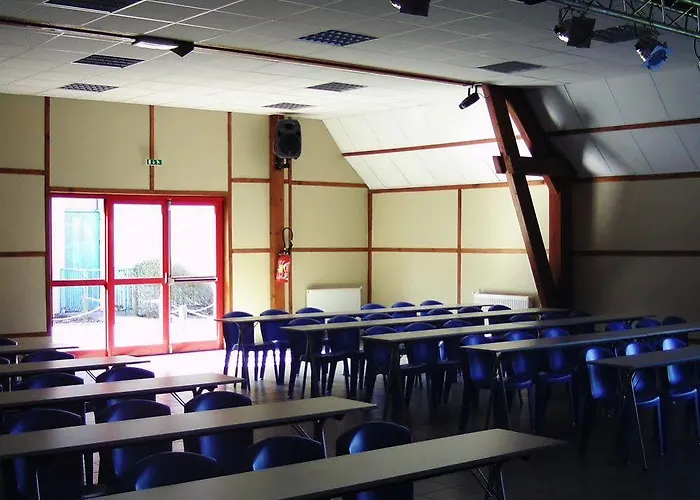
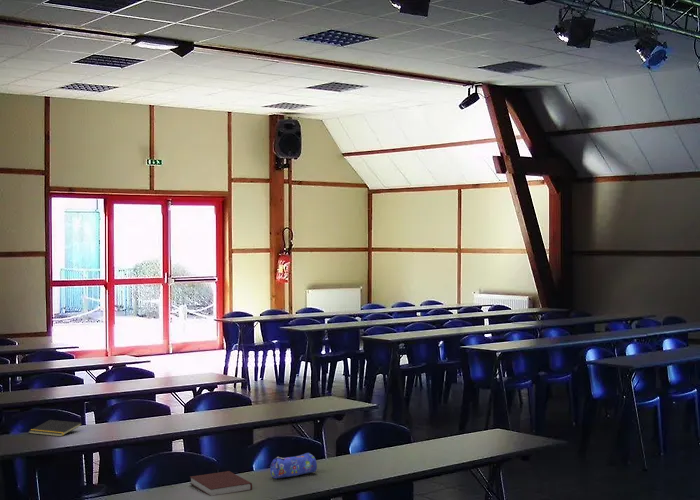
+ notepad [28,419,83,437]
+ pencil case [269,452,318,480]
+ notebook [189,470,253,497]
